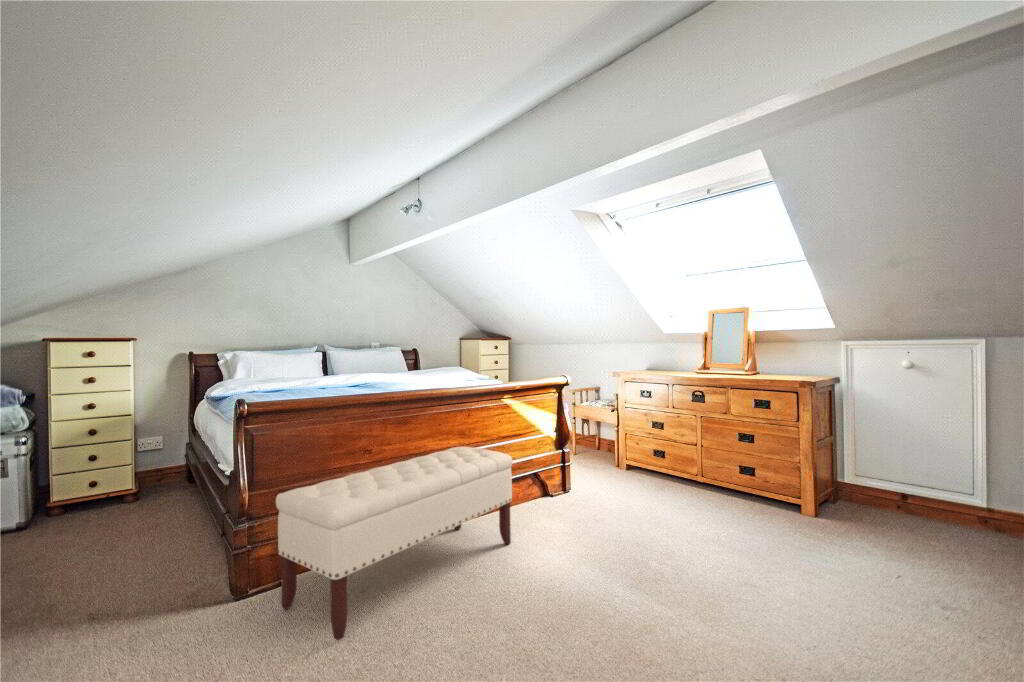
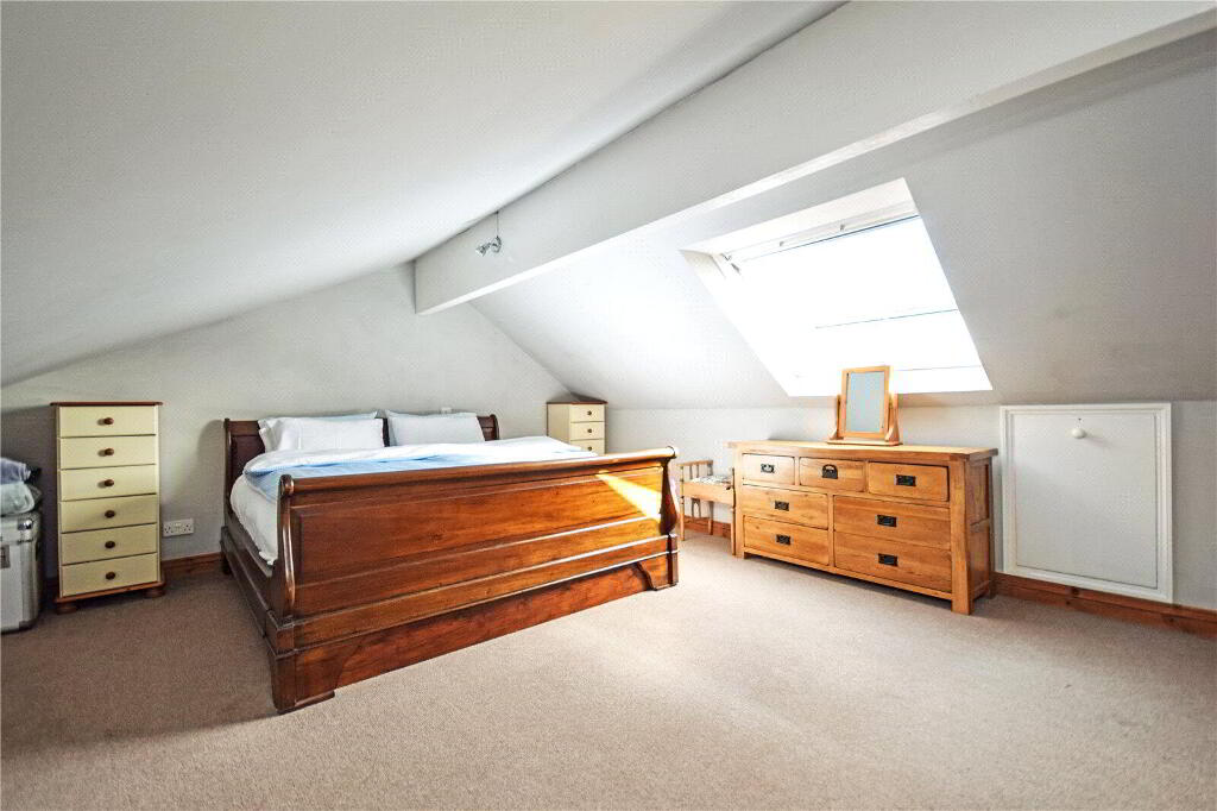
- bench [275,446,514,641]
